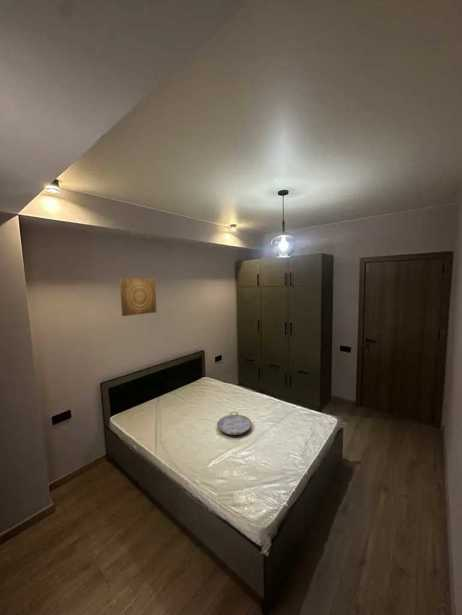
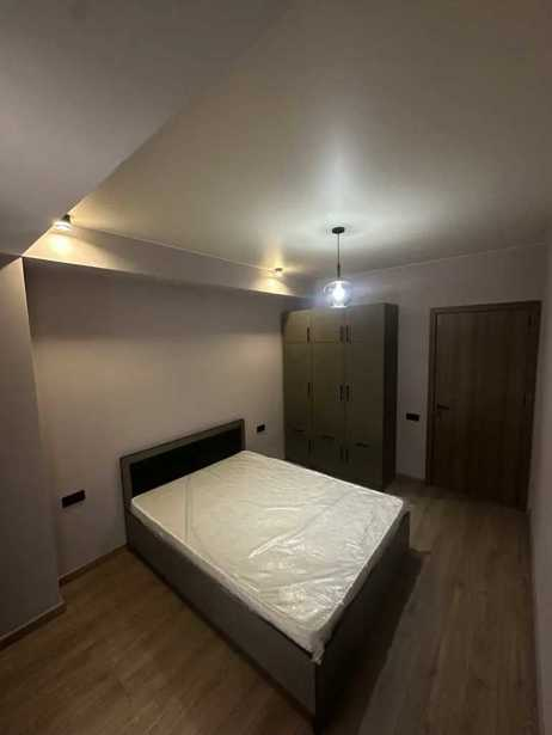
- wall art [119,277,158,317]
- serving tray [216,411,253,436]
